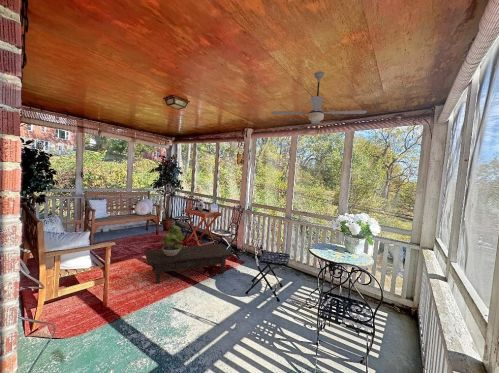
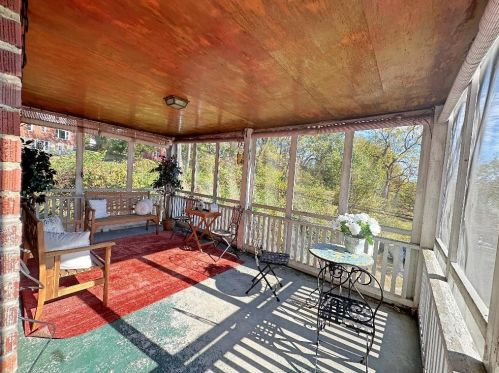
- potted plant [160,224,186,256]
- coffee table [143,243,234,285]
- ceiling fan [270,71,368,125]
